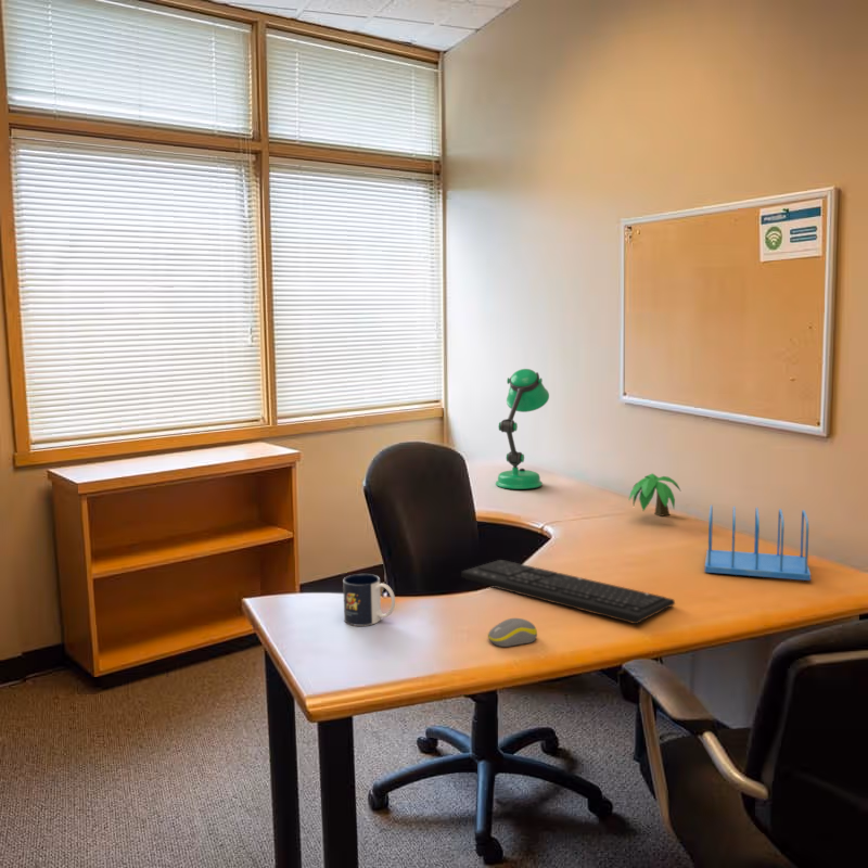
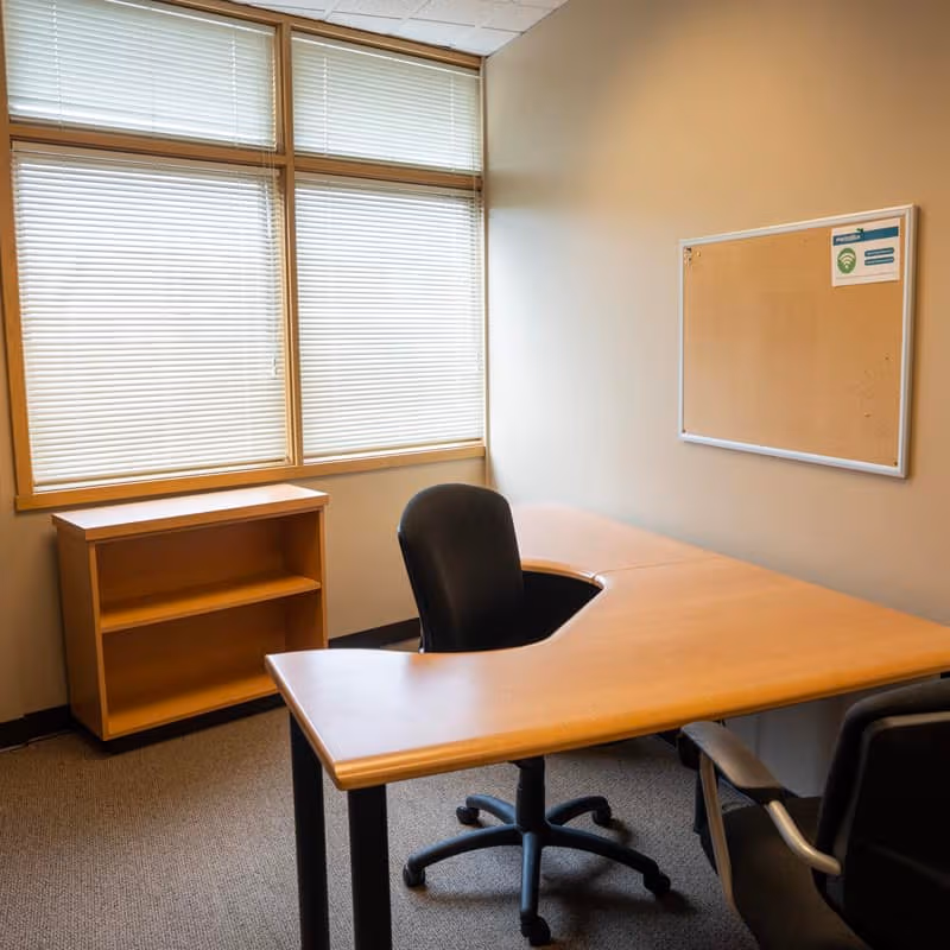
- computer mouse [487,617,538,648]
- palm tree [627,472,681,518]
- keyboard [460,559,676,625]
- mug [342,573,396,627]
- desk lamp [495,368,550,490]
- file sorter [703,505,812,582]
